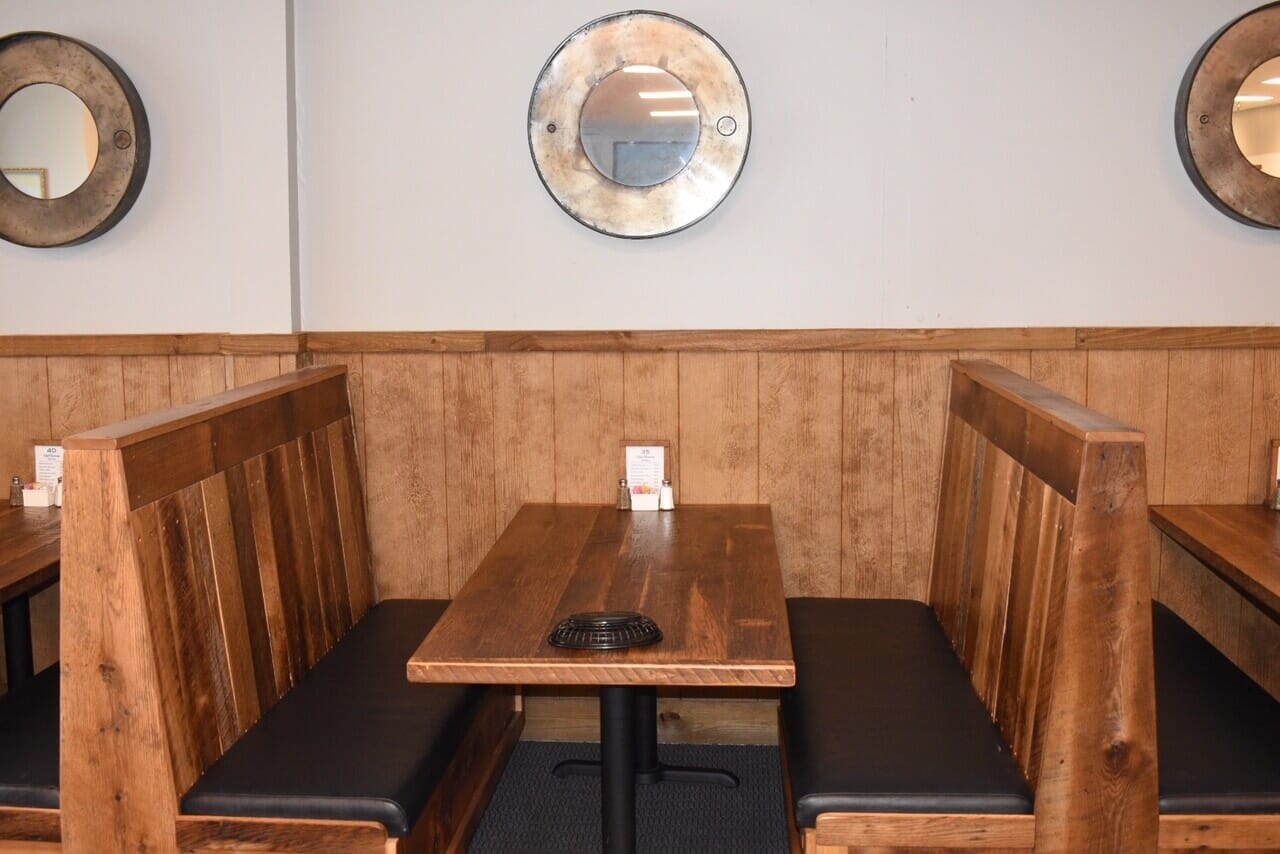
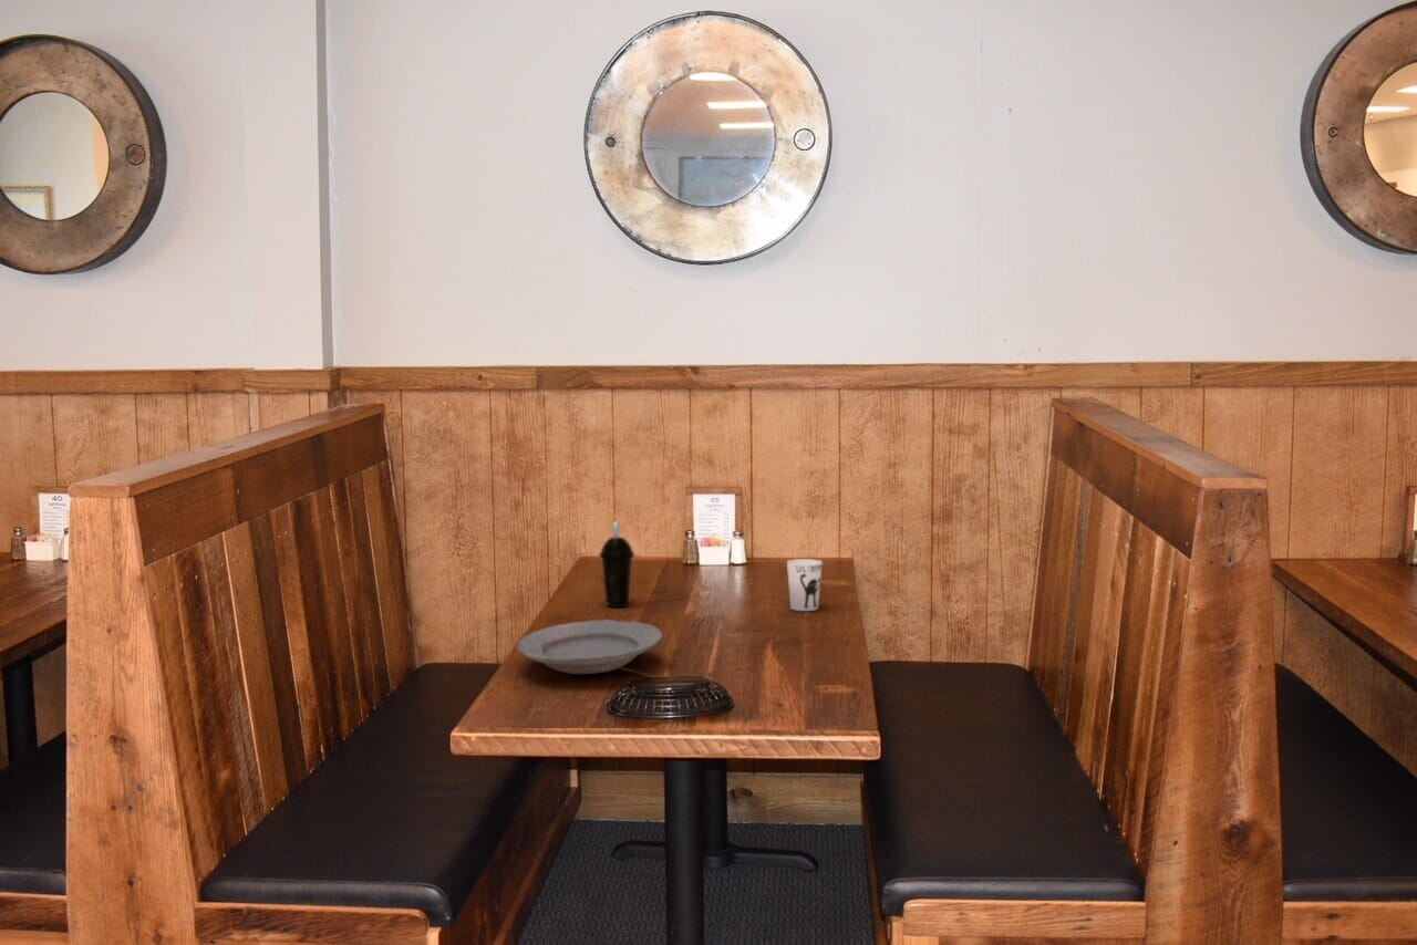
+ cup [786,558,824,612]
+ cup [598,520,635,609]
+ plate [515,619,663,675]
